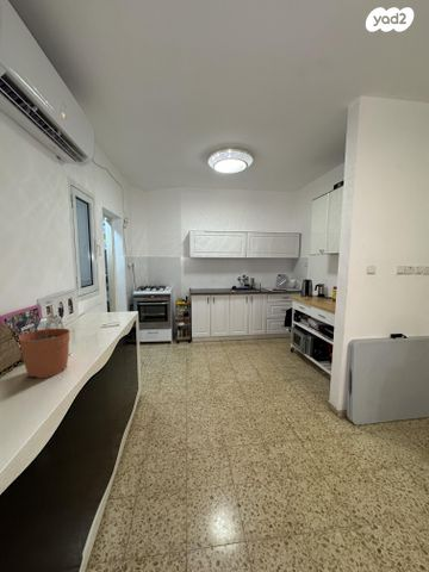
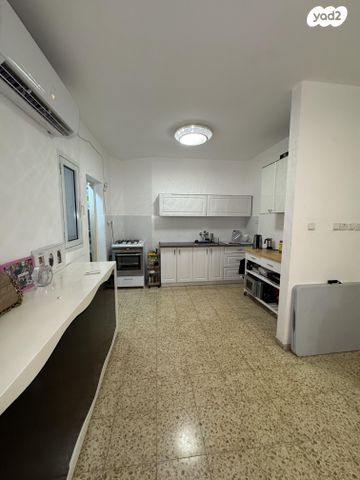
- plant pot [18,313,72,380]
